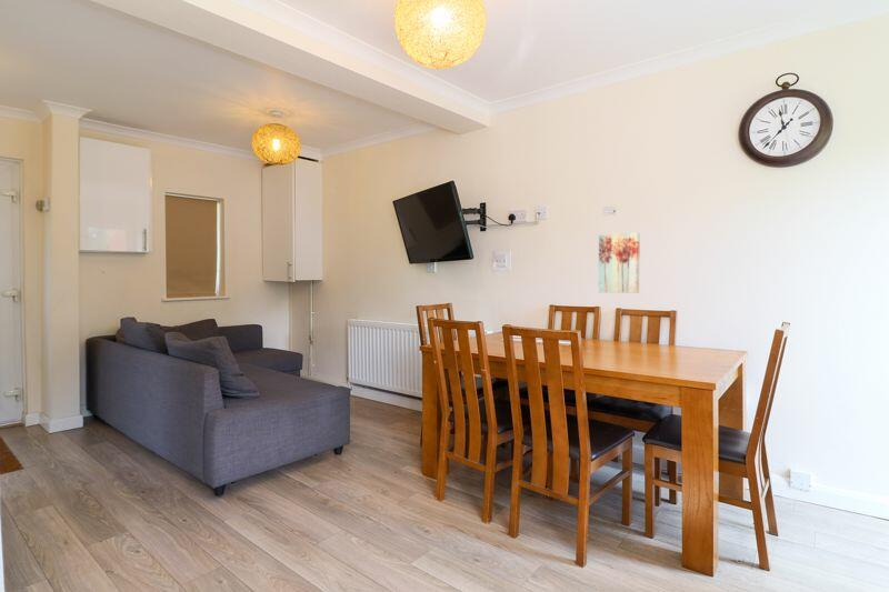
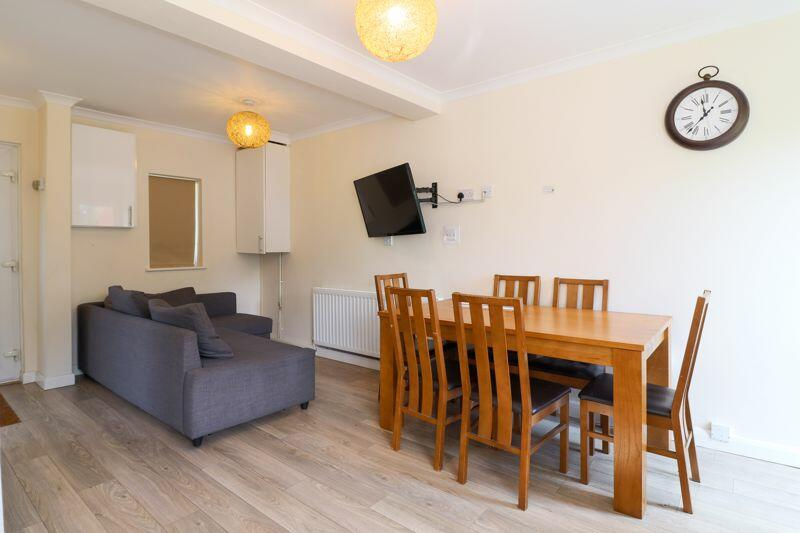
- wall art [598,231,641,294]
